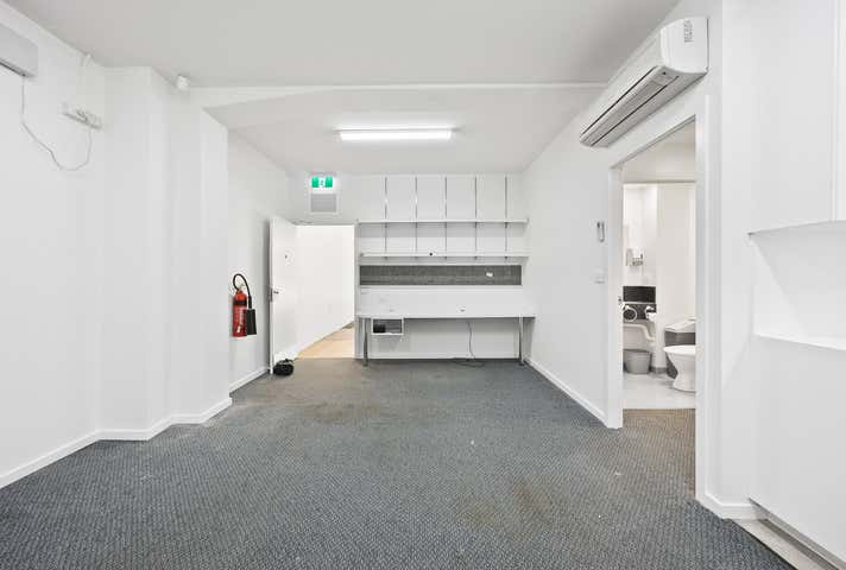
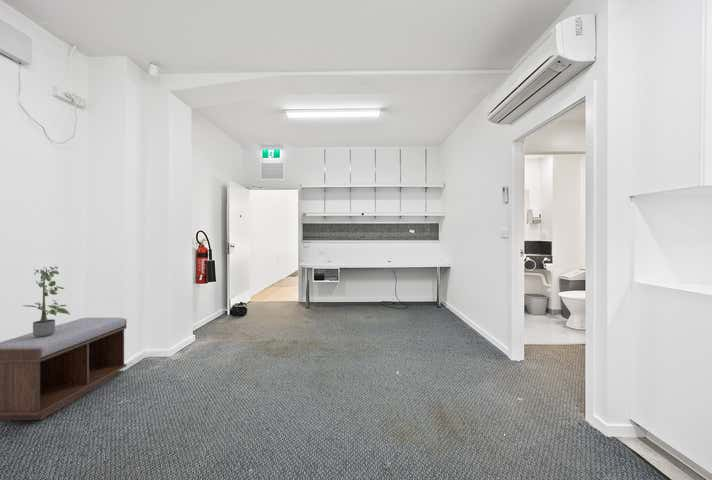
+ potted plant [21,263,71,337]
+ bench [0,317,127,421]
